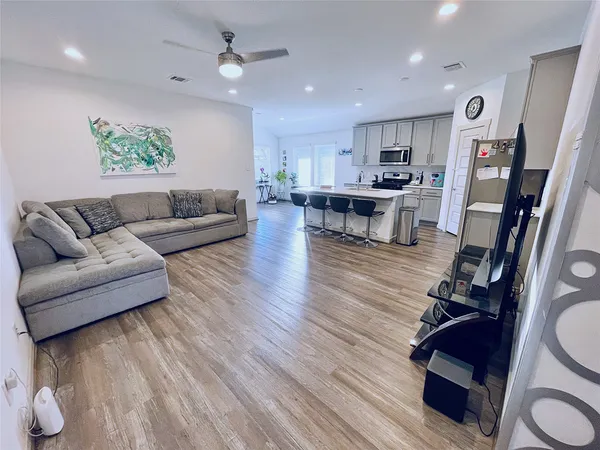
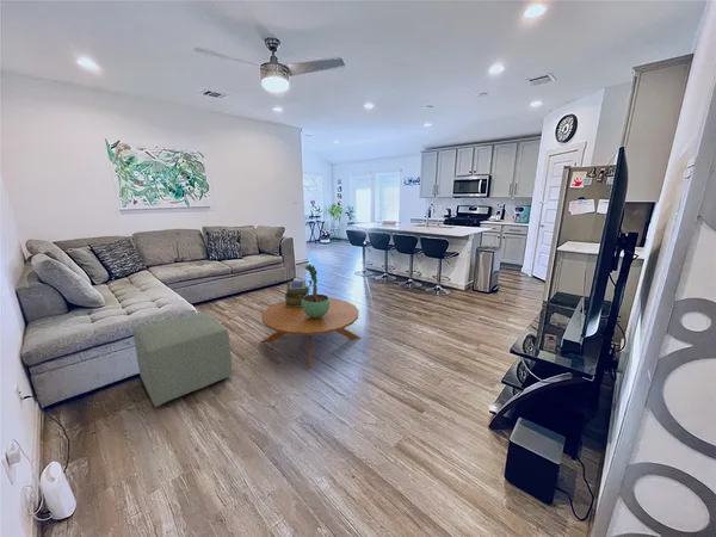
+ potted plant [302,263,329,317]
+ ottoman [132,311,234,408]
+ coffee table [258,296,363,370]
+ stack of books [283,279,311,307]
